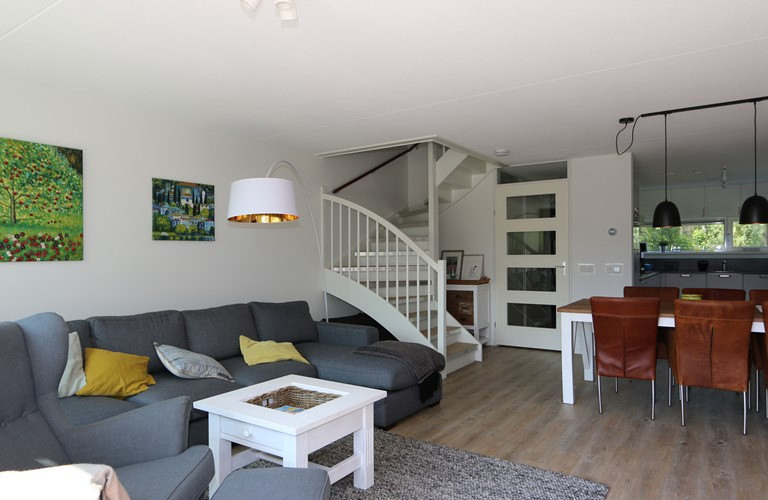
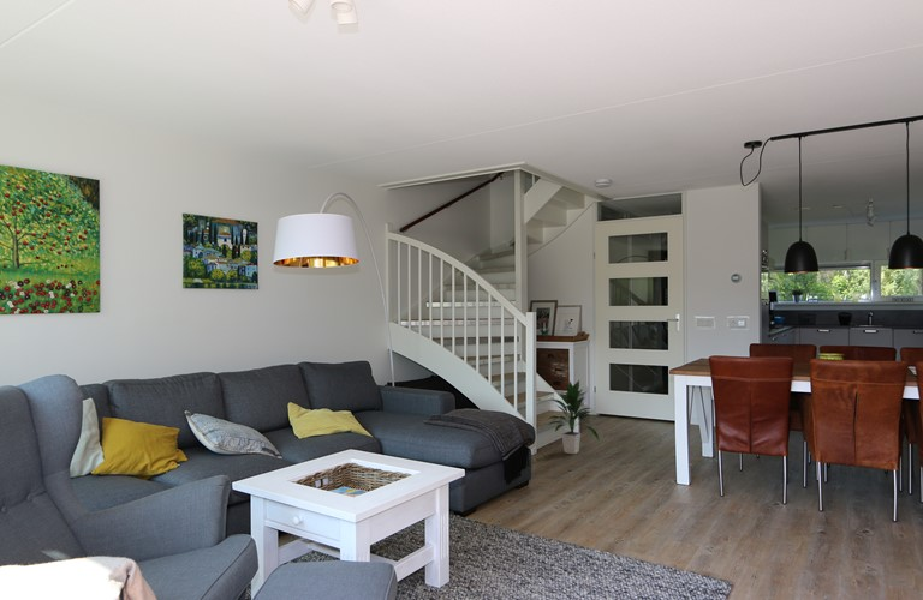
+ indoor plant [546,379,601,455]
